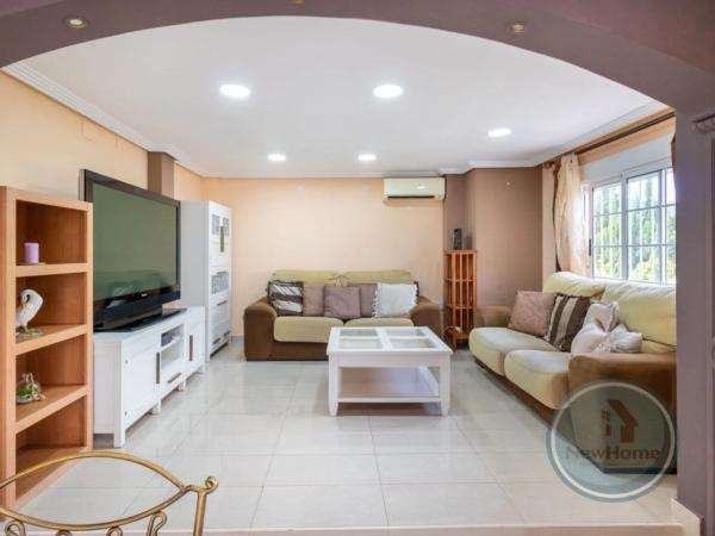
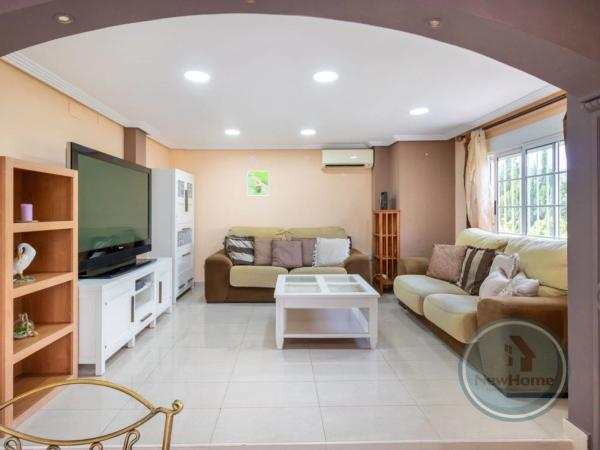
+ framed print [247,170,270,196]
